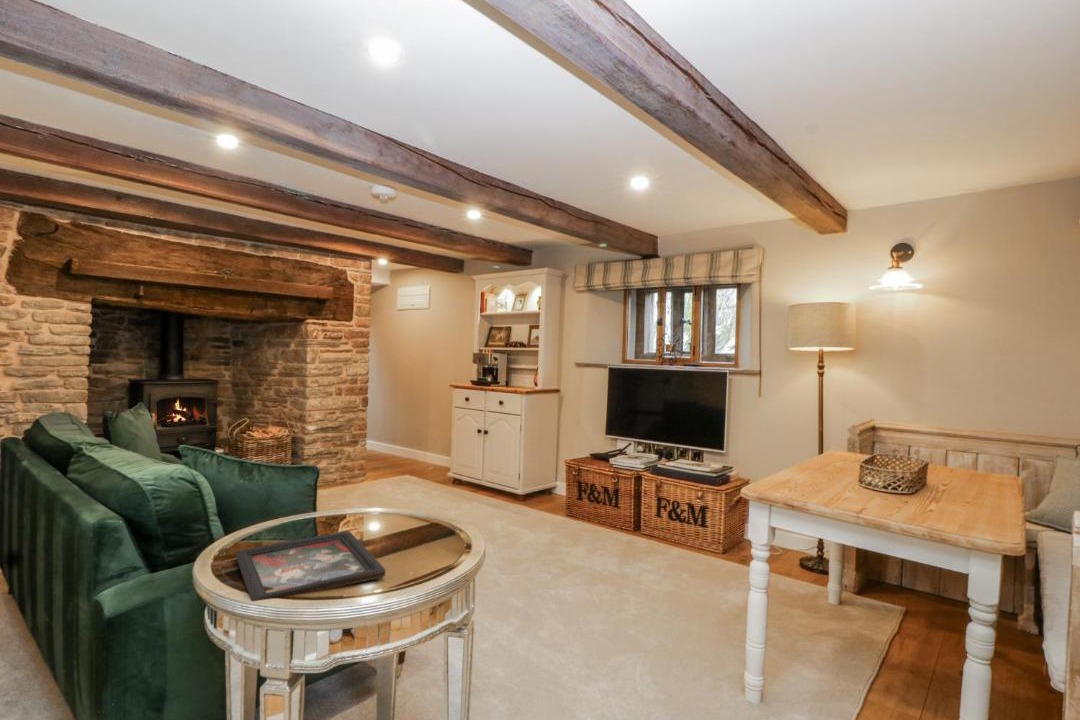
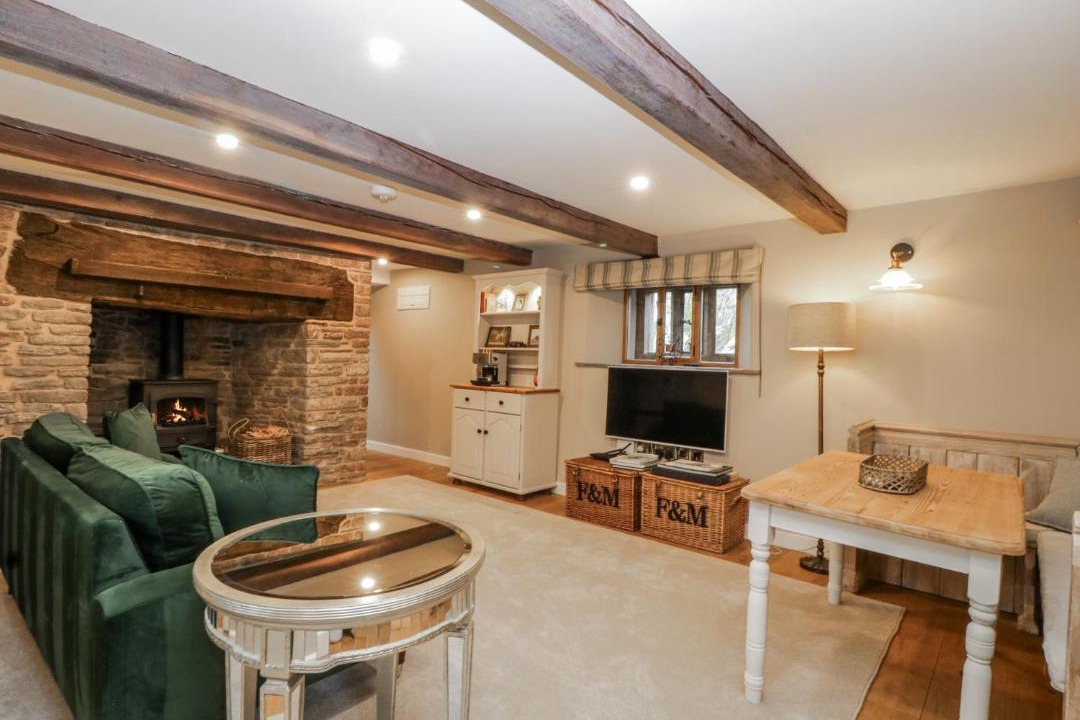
- decorative tray [234,530,386,602]
